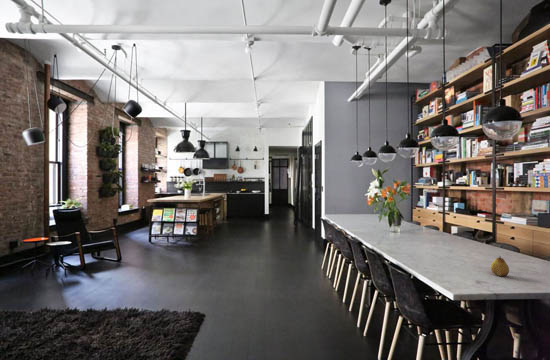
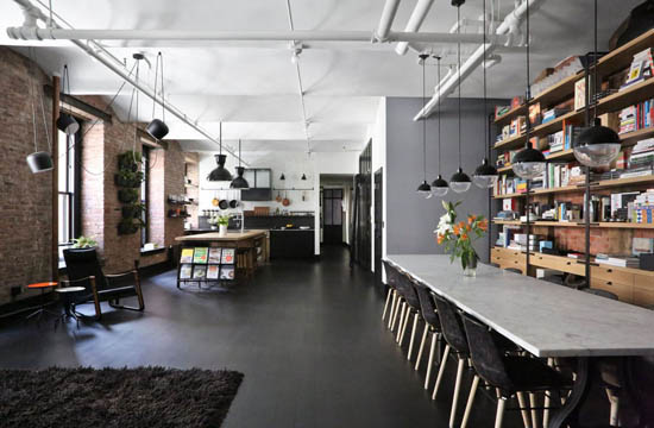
- fruit [489,255,510,277]
